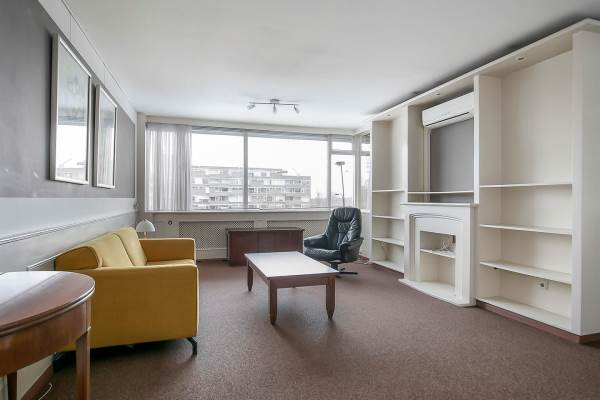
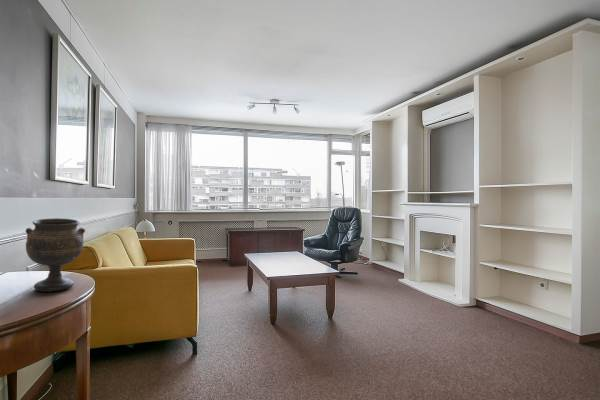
+ goblet [24,217,86,293]
